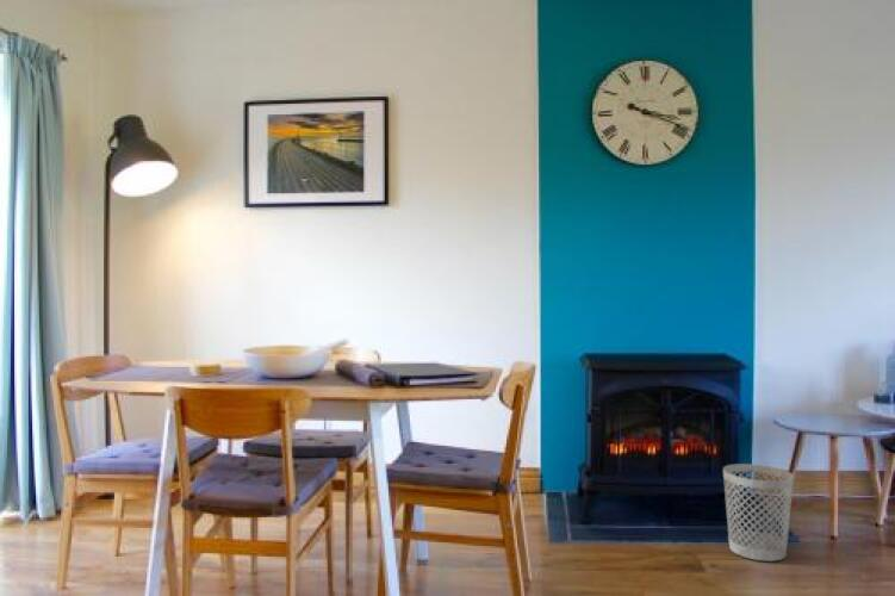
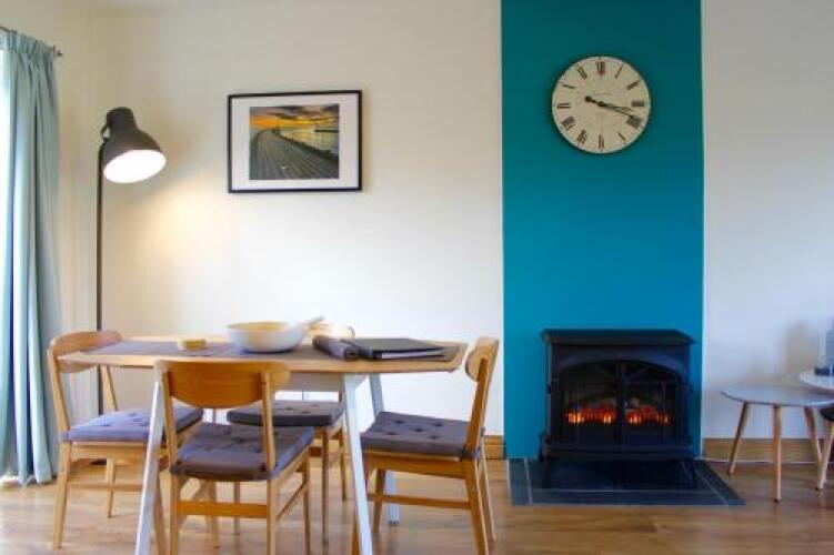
- wastebasket [722,462,795,563]
